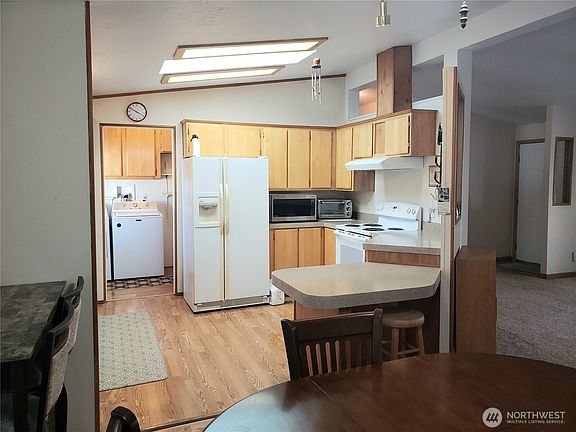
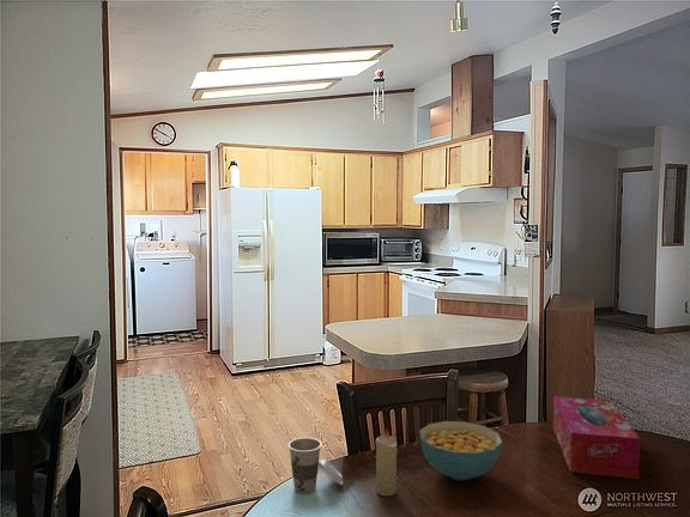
+ candle [375,427,398,498]
+ cup [286,436,344,494]
+ tissue box [552,395,641,480]
+ cereal bowl [419,420,503,481]
